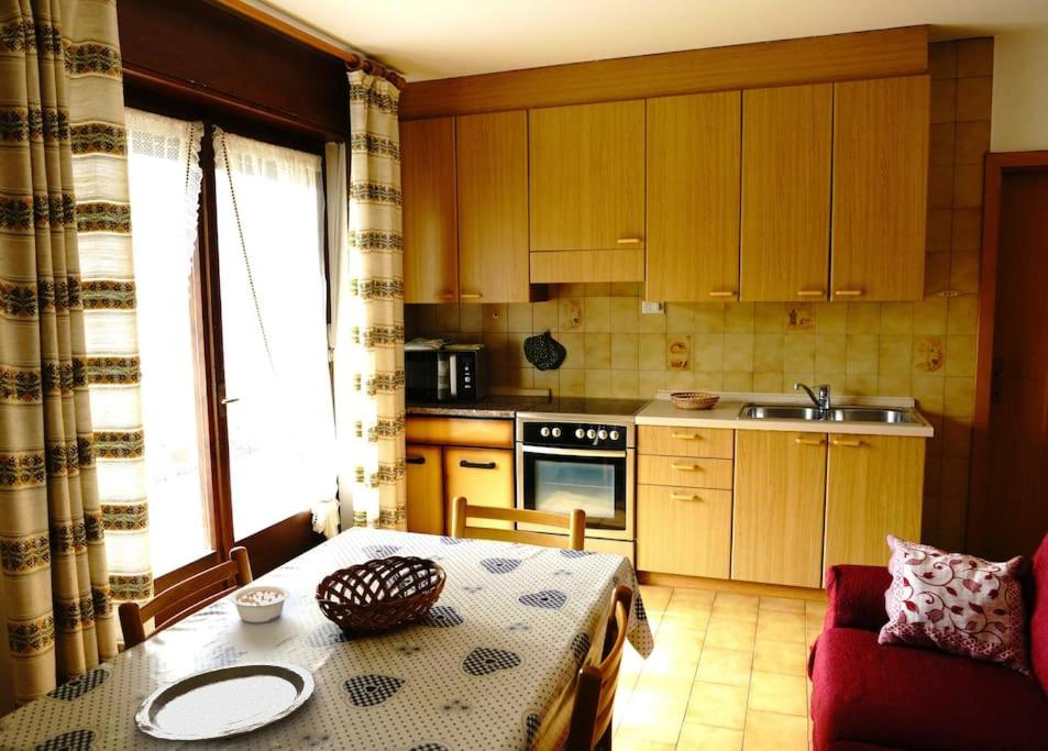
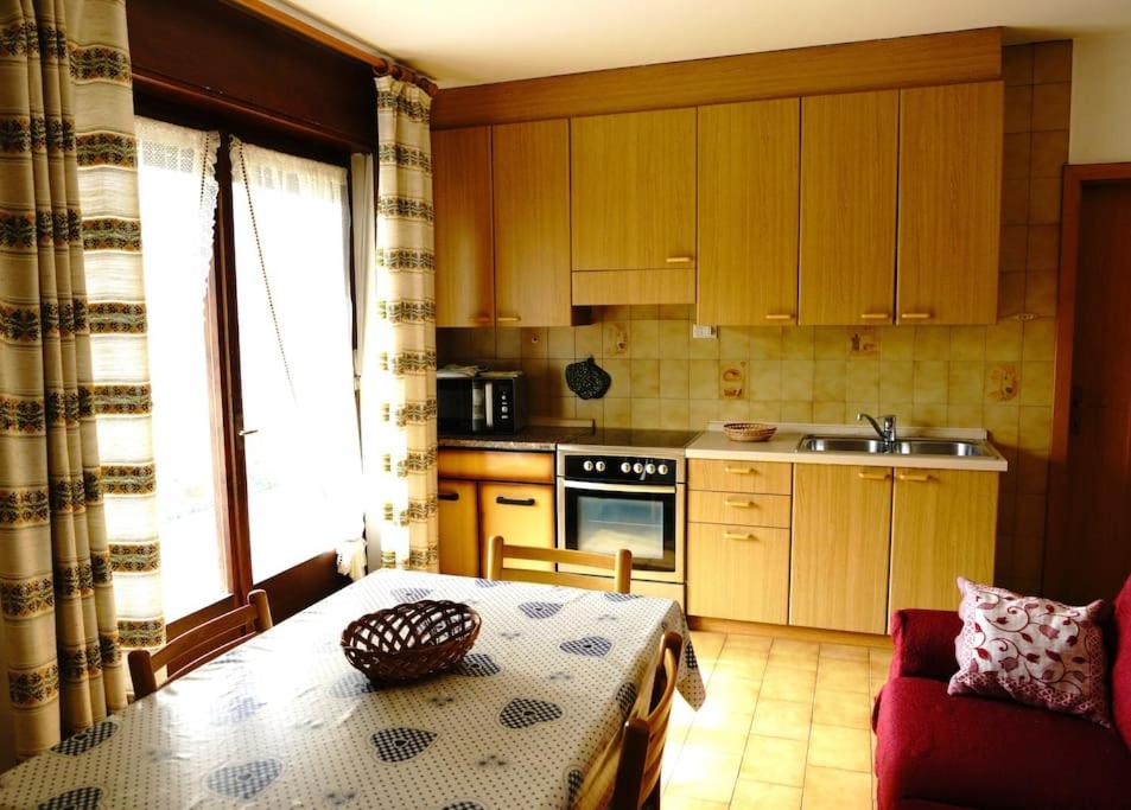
- legume [229,584,290,623]
- plate [132,660,316,743]
